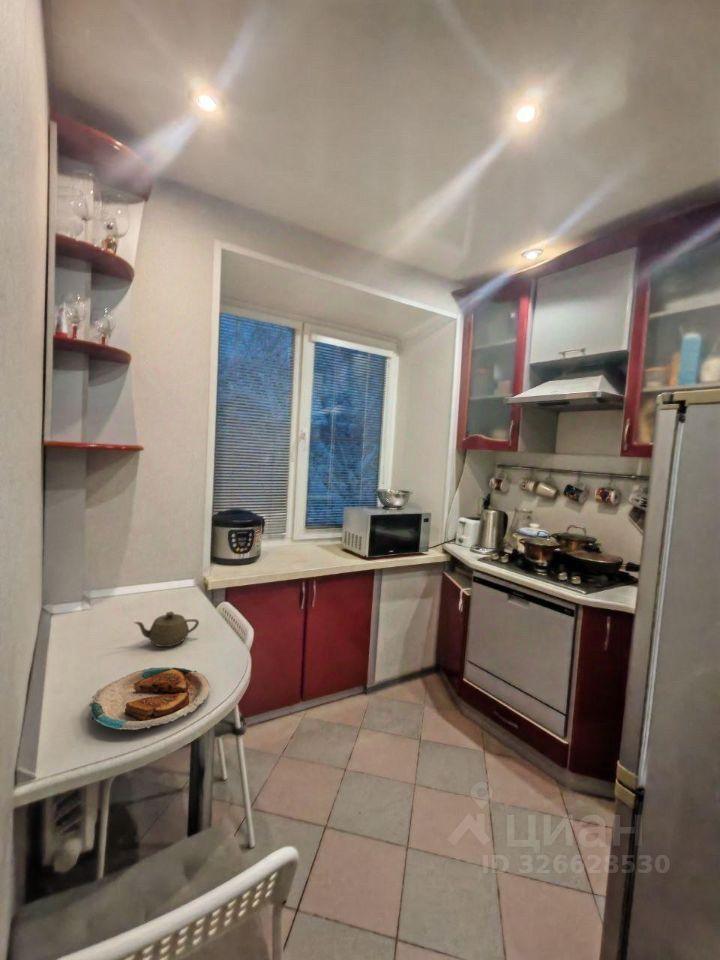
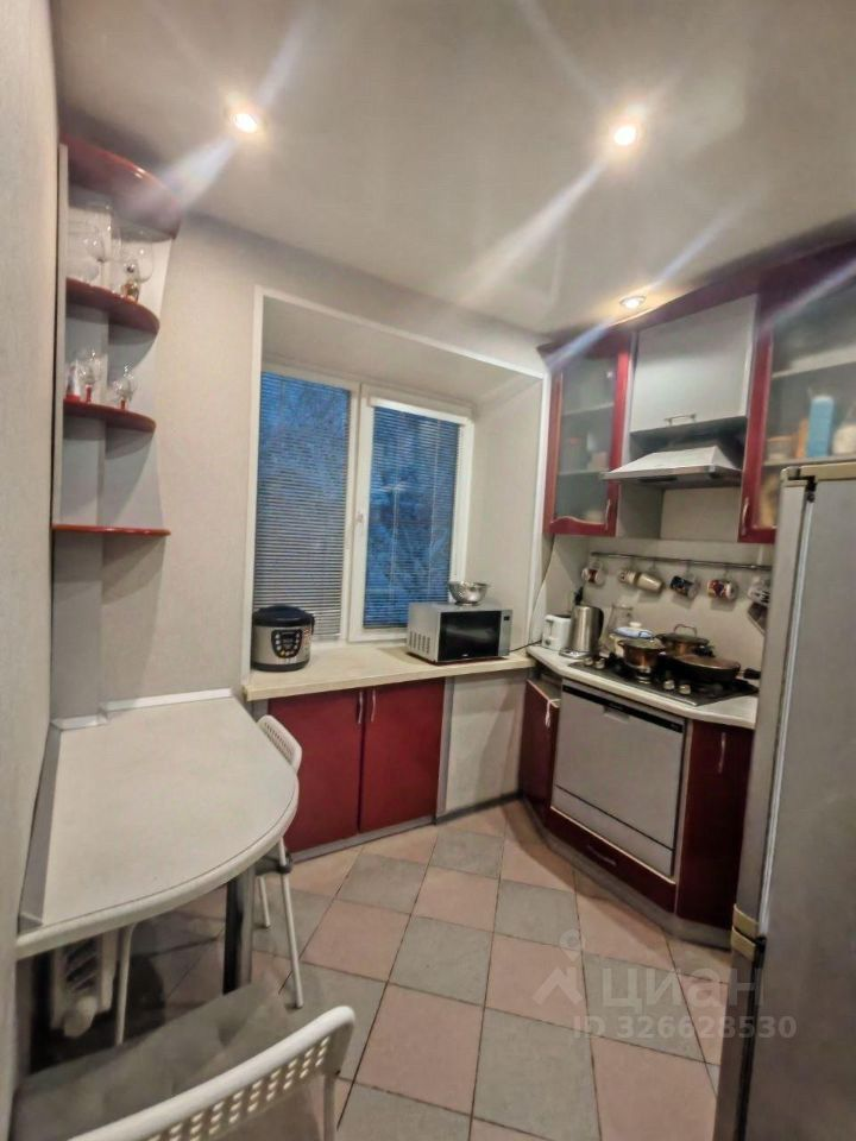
- teapot [133,611,200,648]
- plate [88,666,211,731]
